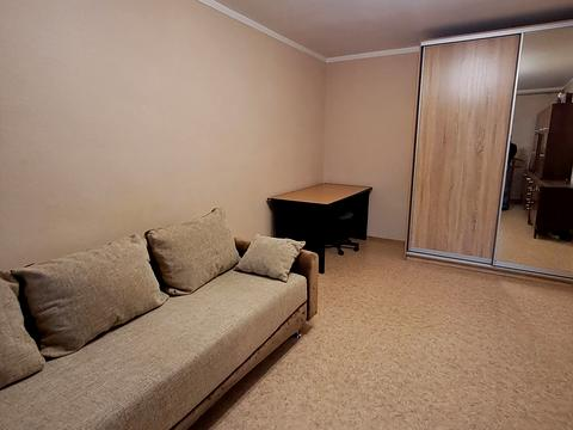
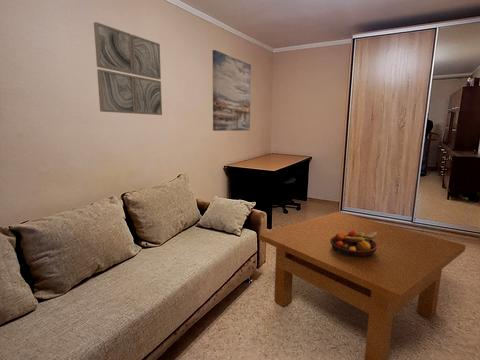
+ wall art [93,21,163,116]
+ table [258,211,467,360]
+ fruit bowl [330,231,377,257]
+ wall art [212,49,252,132]
